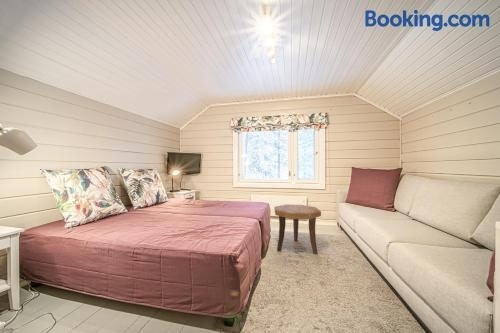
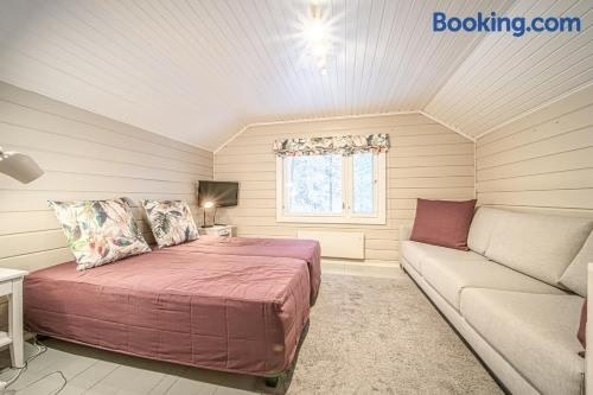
- side table [274,204,322,255]
